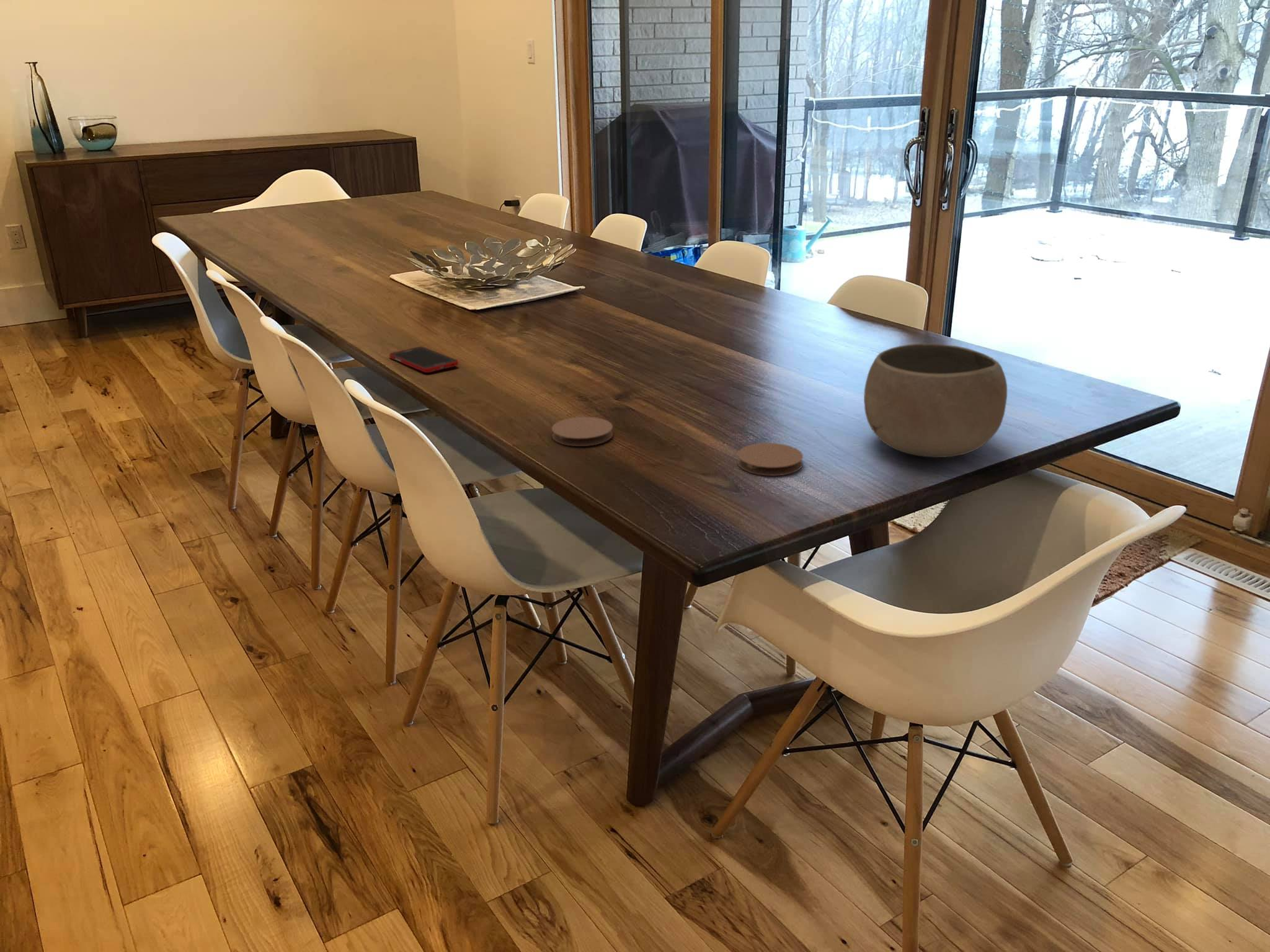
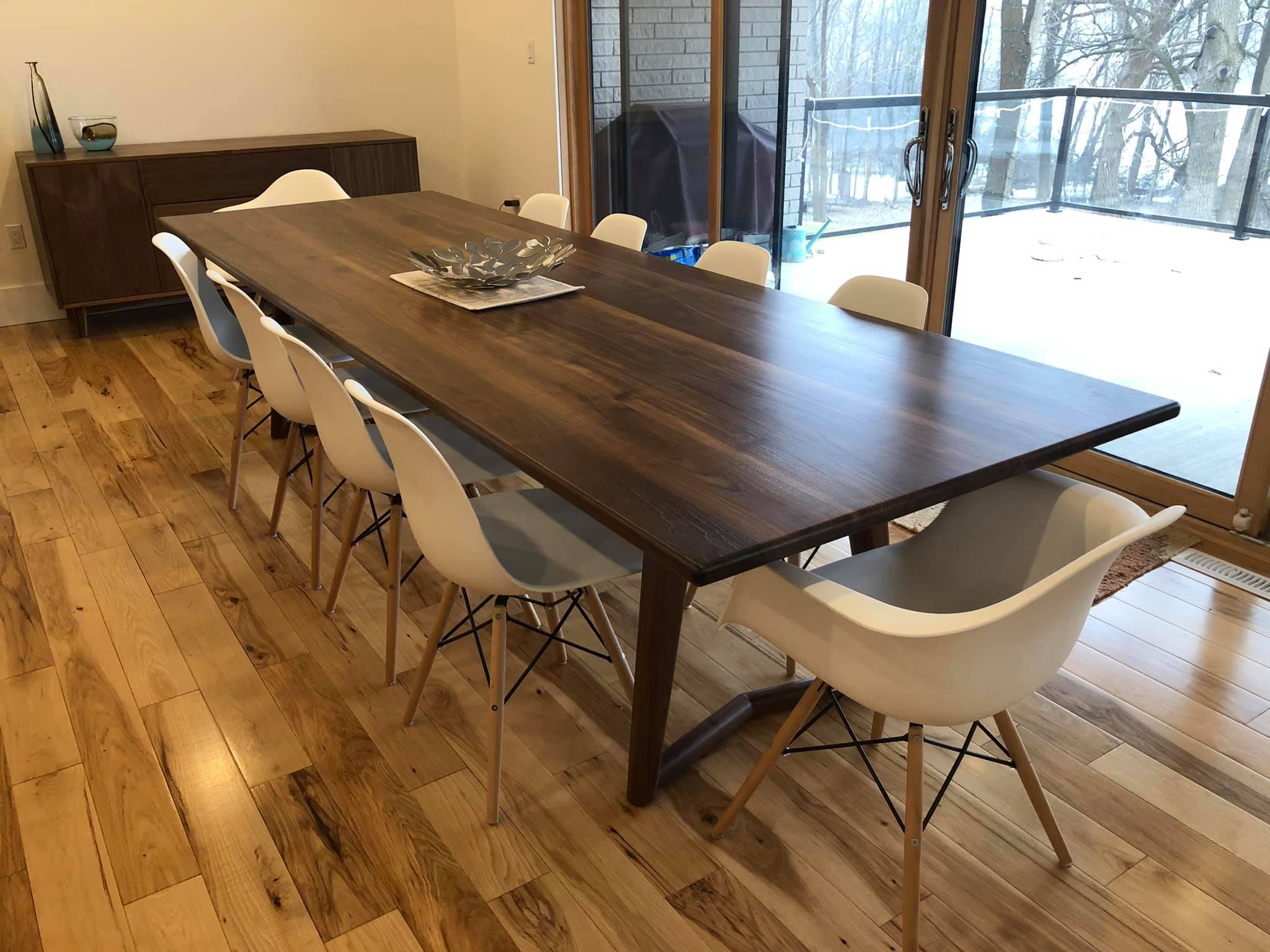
- cell phone [389,346,460,373]
- coaster [551,417,613,447]
- coaster [737,443,804,477]
- bowl [863,343,1008,458]
